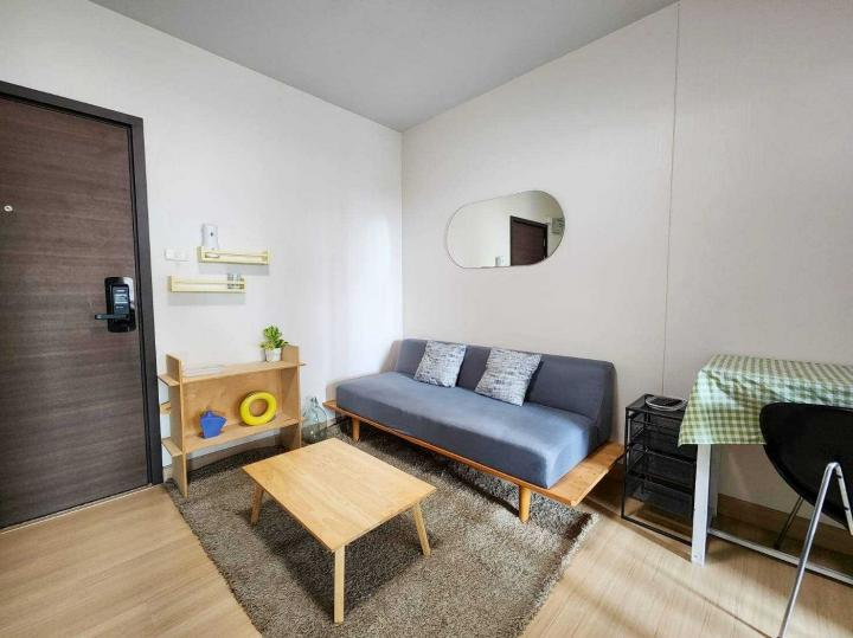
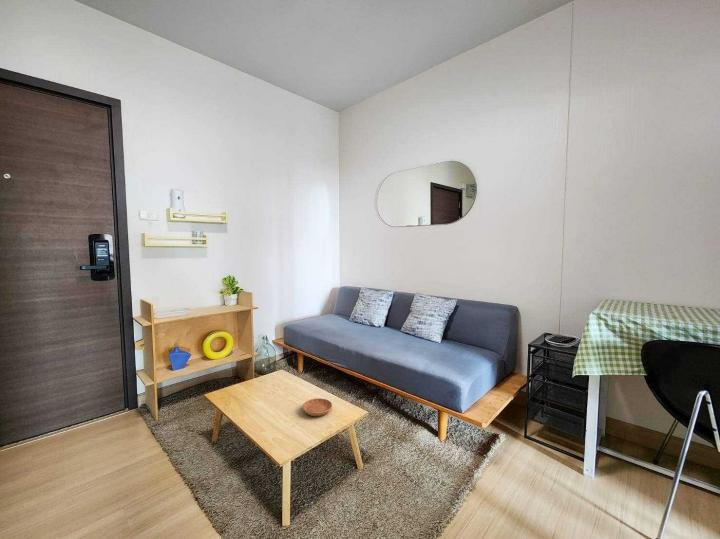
+ saucer [302,397,333,417]
